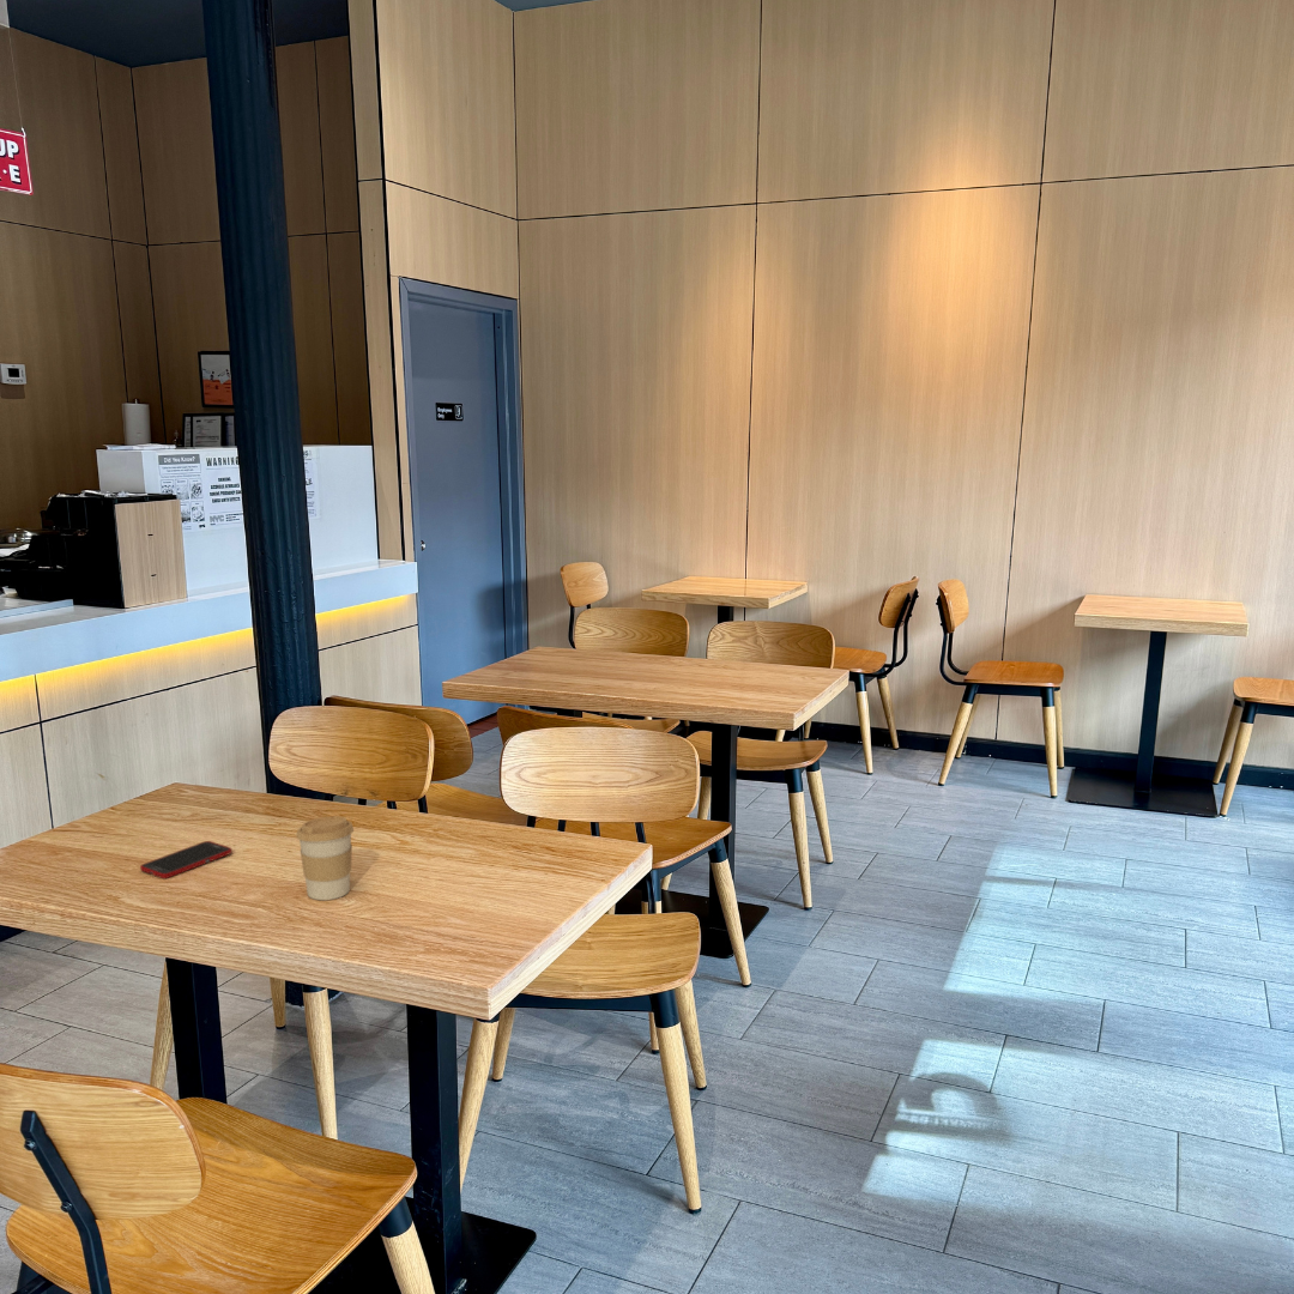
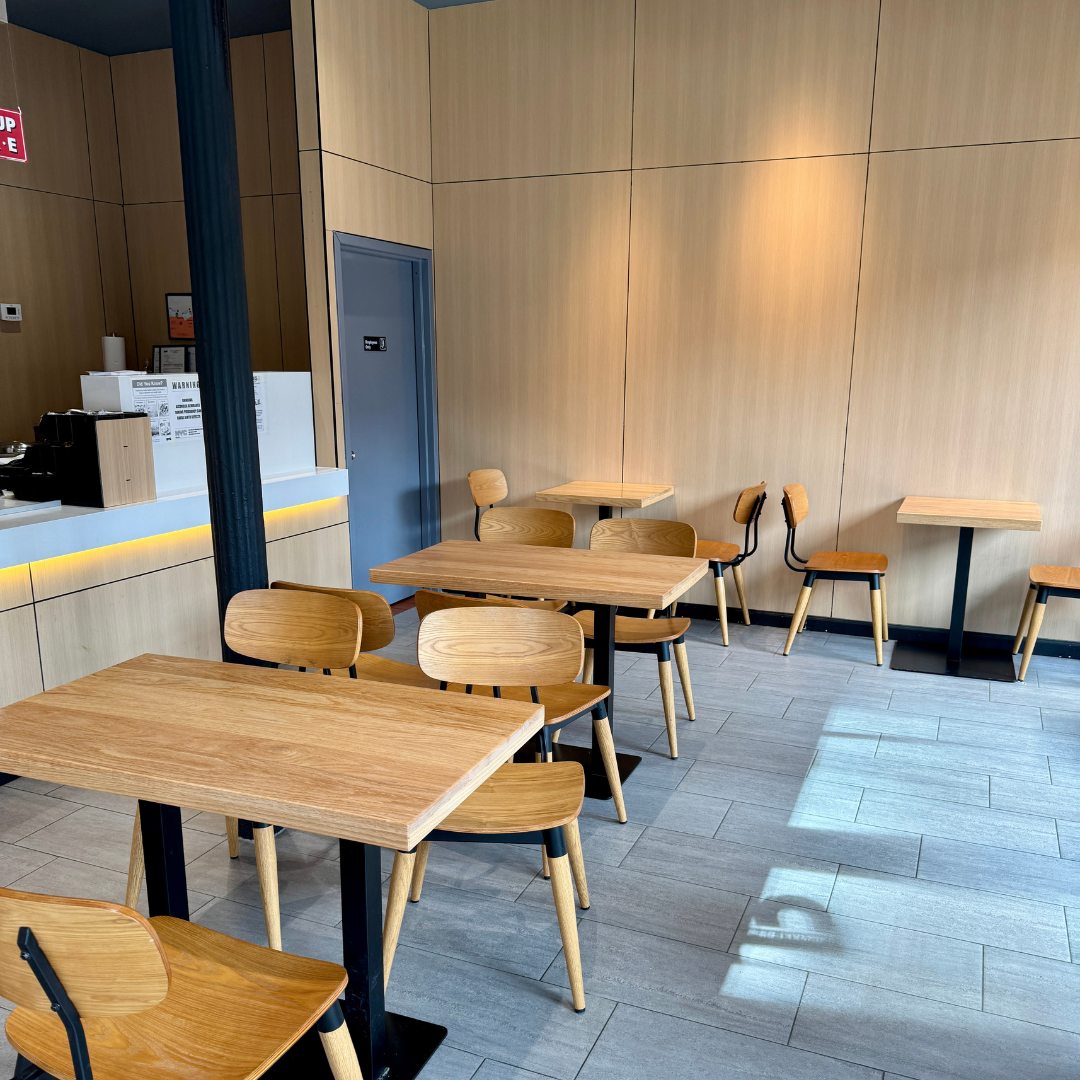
- coffee cup [295,815,355,901]
- cell phone [139,840,234,879]
